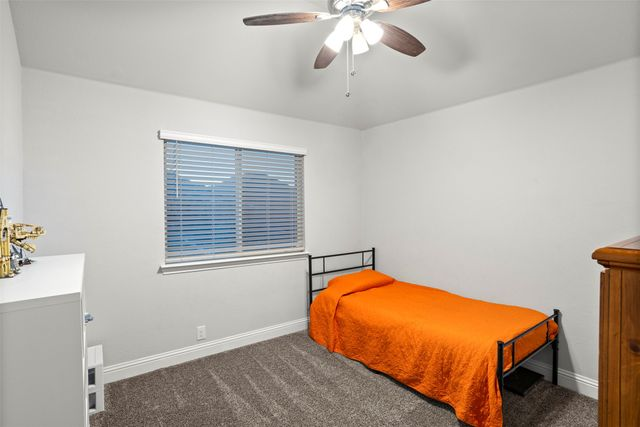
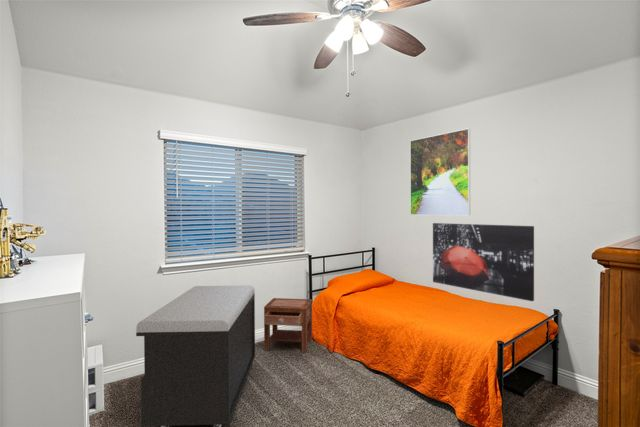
+ wall art [432,222,535,302]
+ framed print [409,127,471,216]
+ nightstand [263,297,313,354]
+ storage bench [135,284,256,427]
